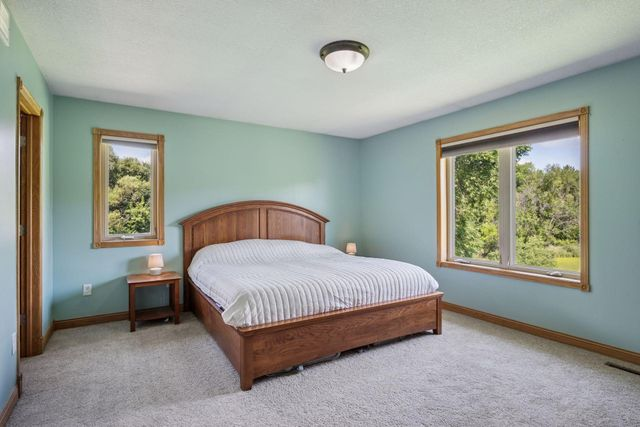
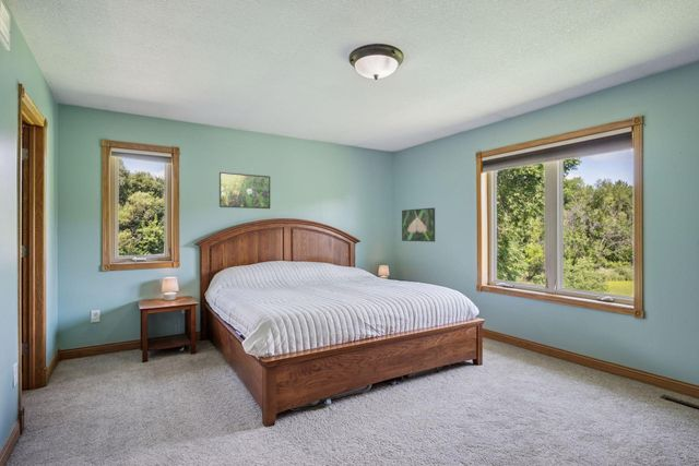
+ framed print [401,206,436,242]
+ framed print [218,171,271,210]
